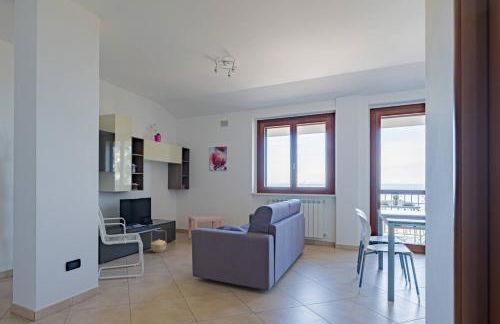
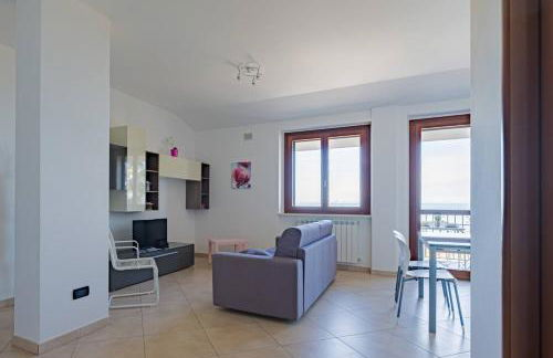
- basket [150,229,168,254]
